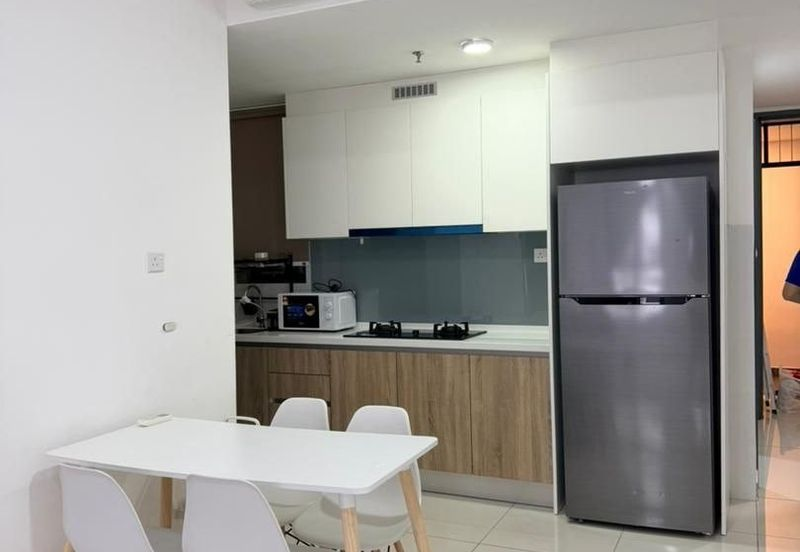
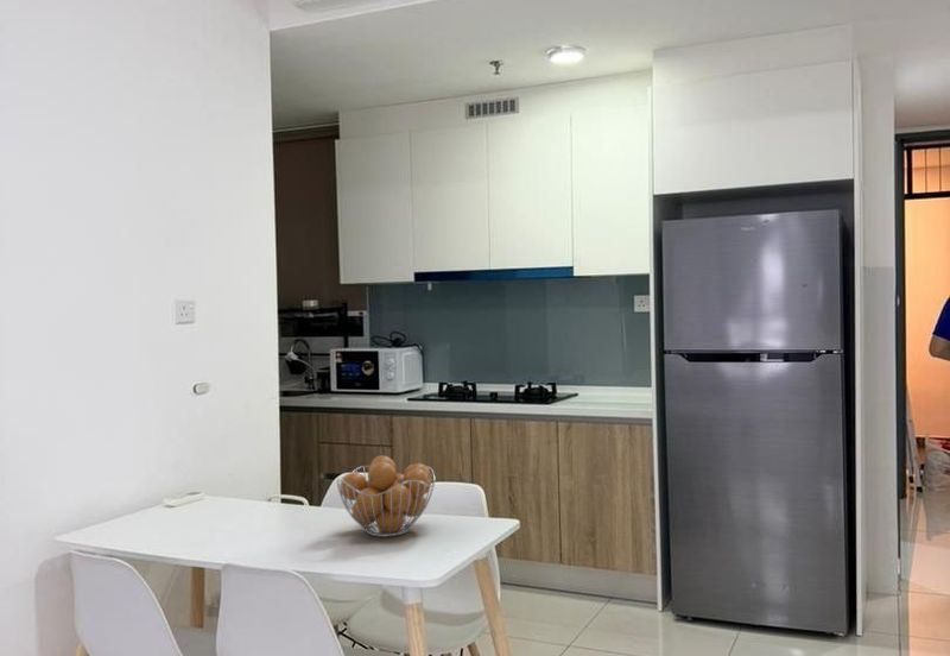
+ fruit basket [335,454,436,538]
